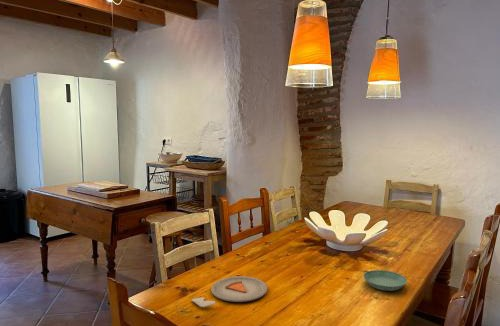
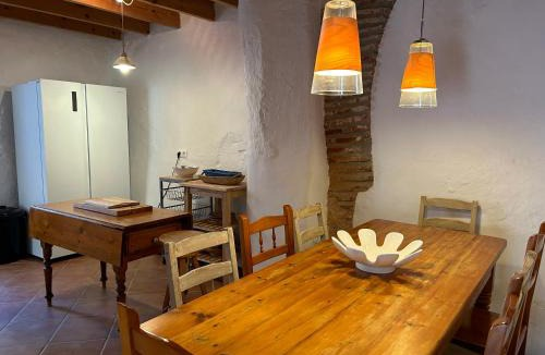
- saucer [362,269,408,292]
- dinner plate [191,275,268,308]
